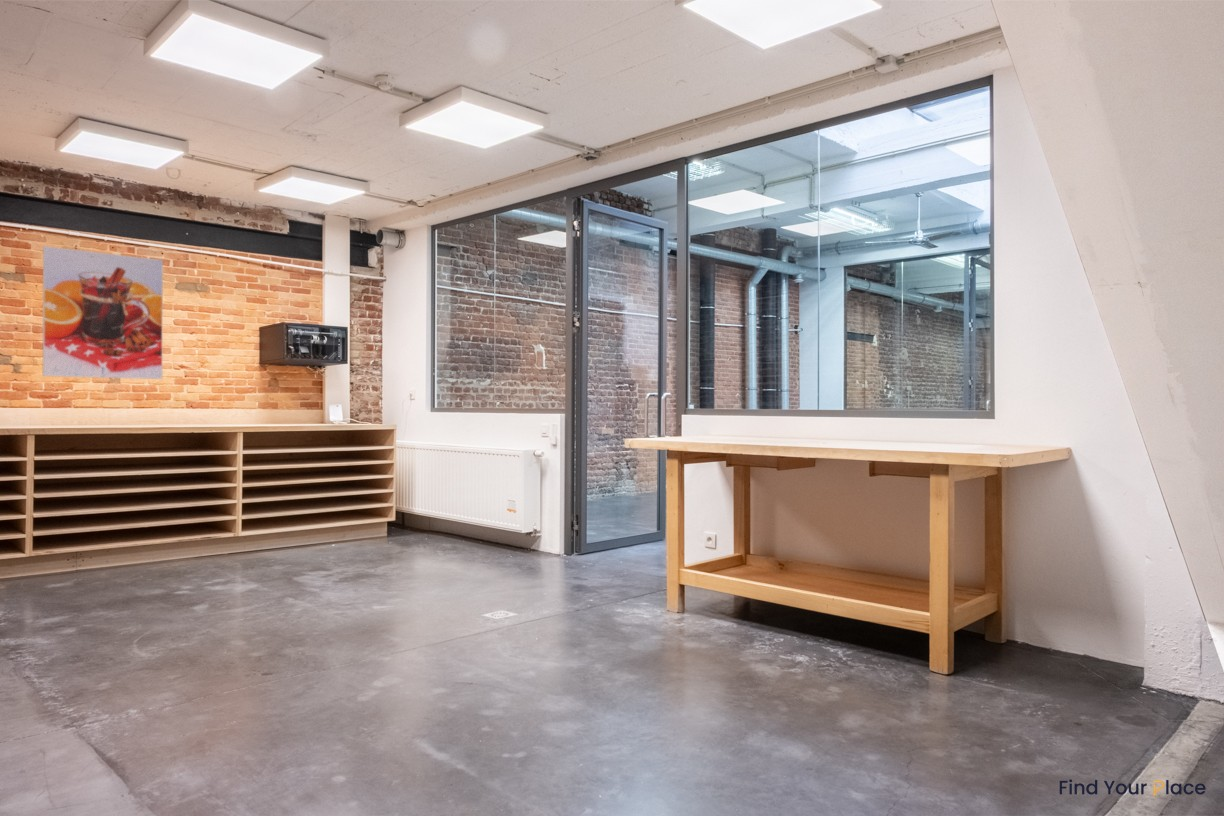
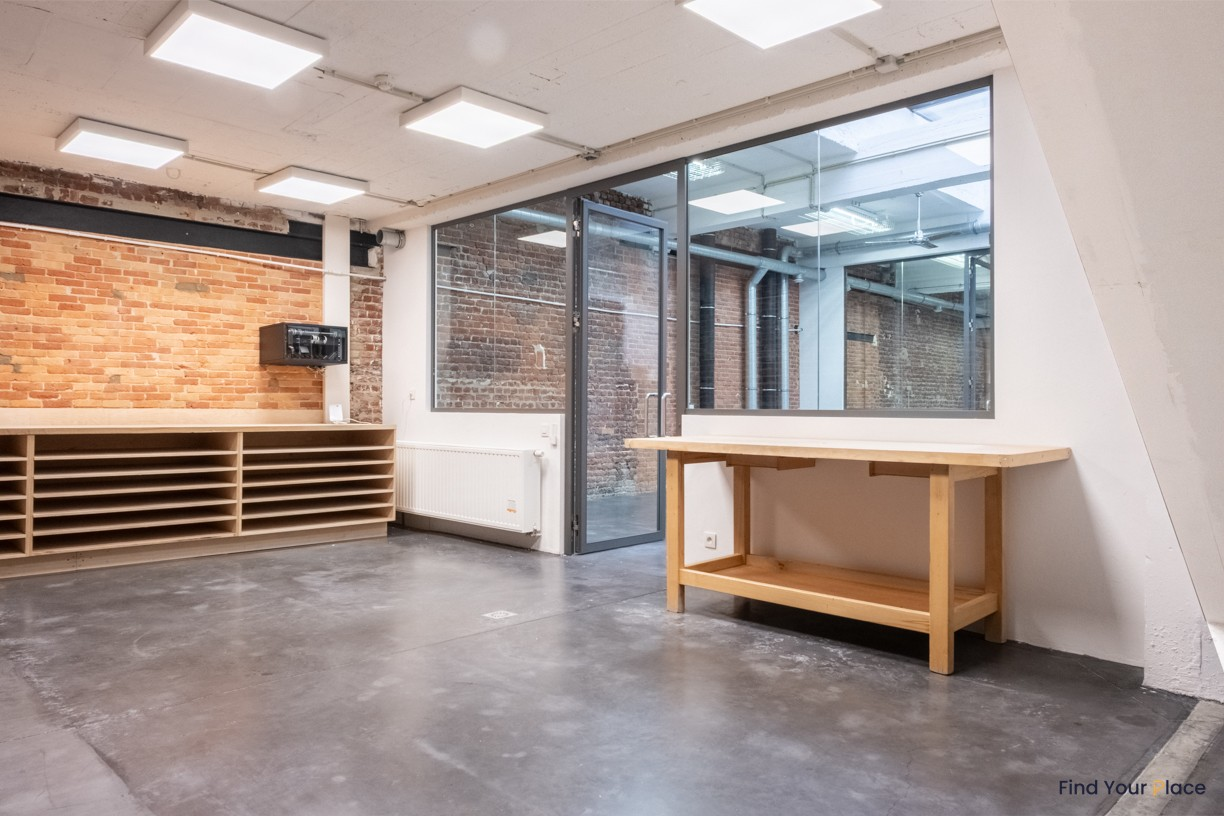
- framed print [42,245,164,380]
